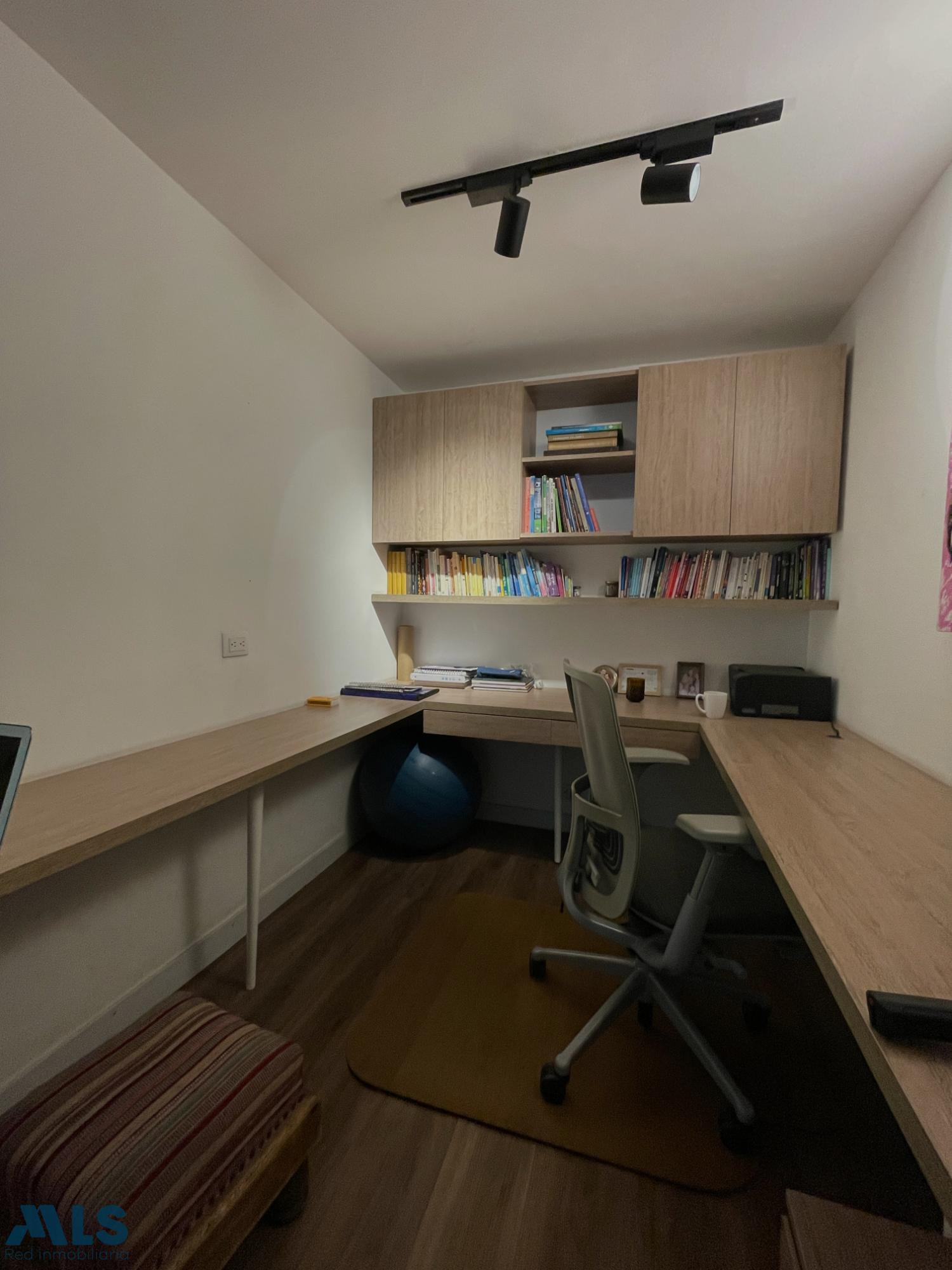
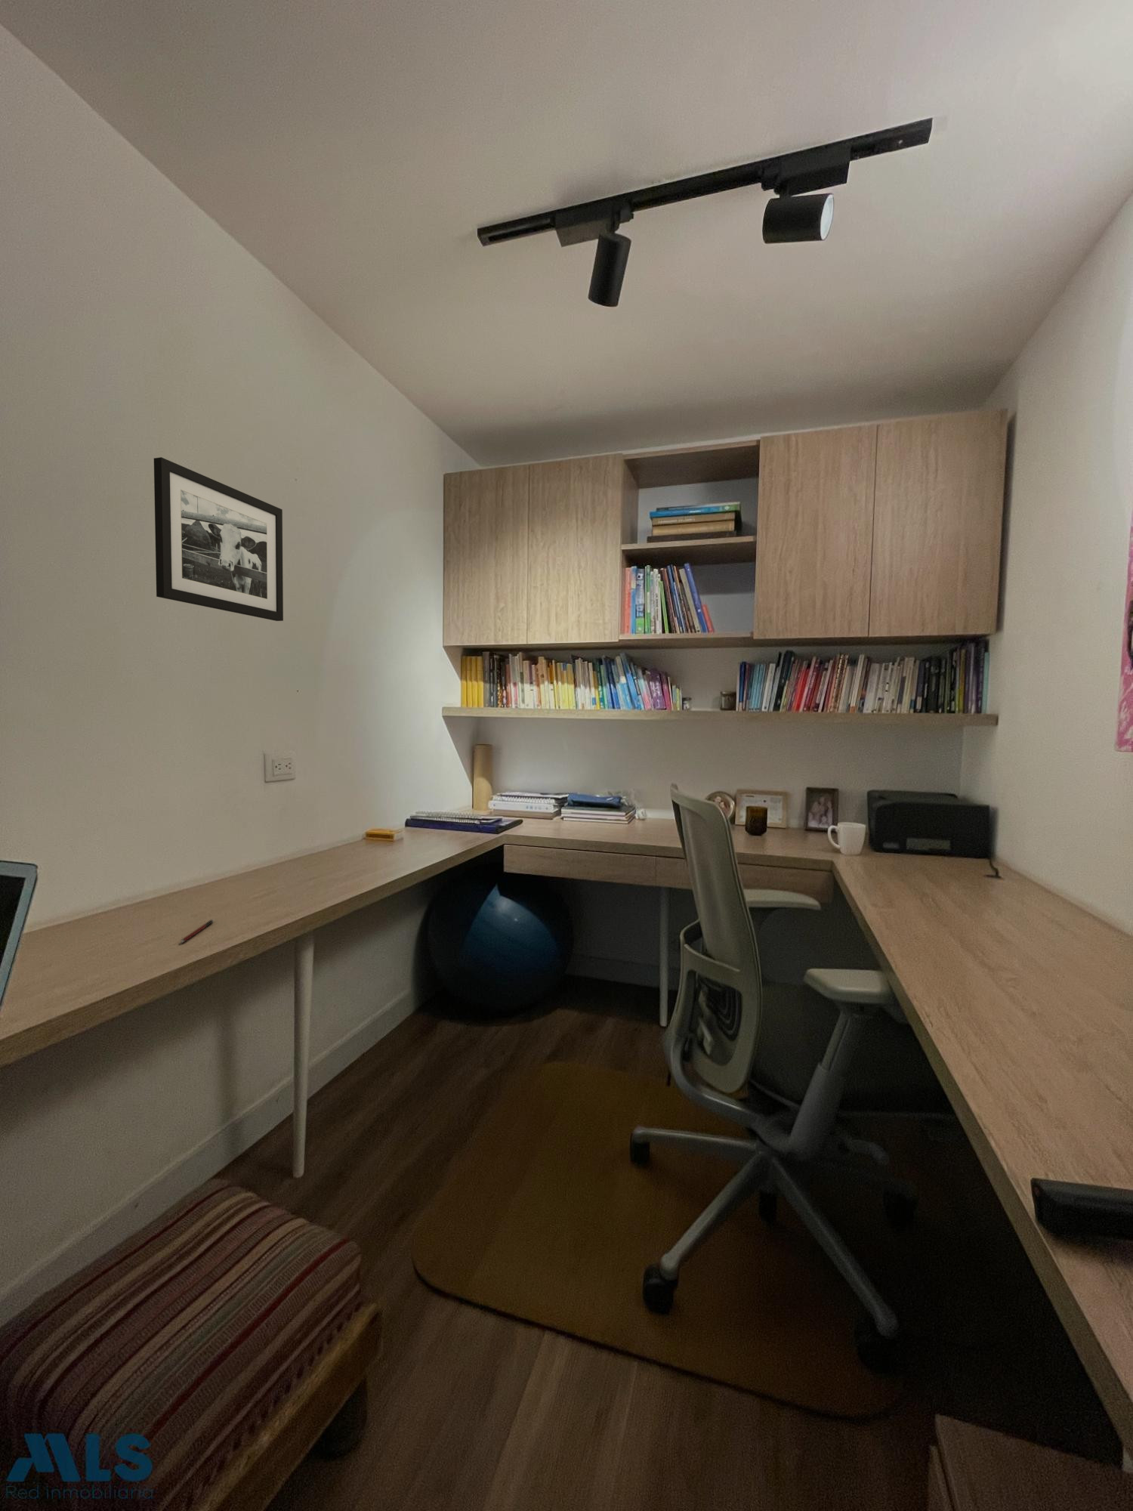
+ picture frame [154,457,284,622]
+ pen [180,918,215,943]
